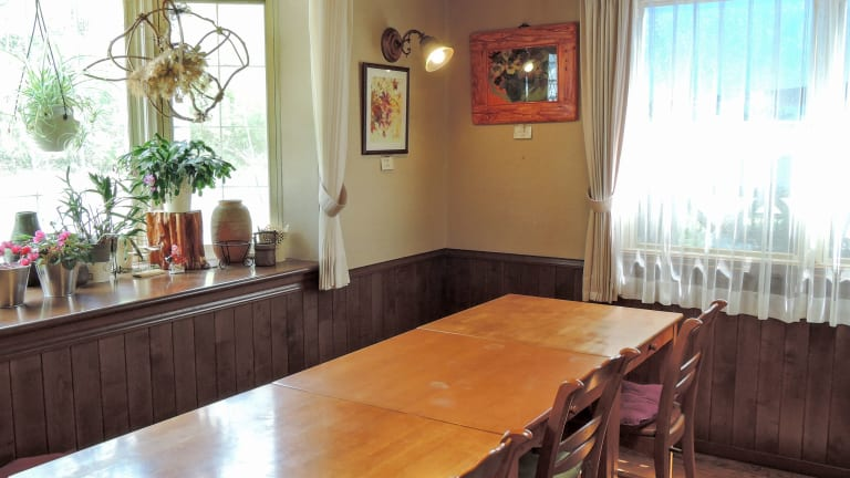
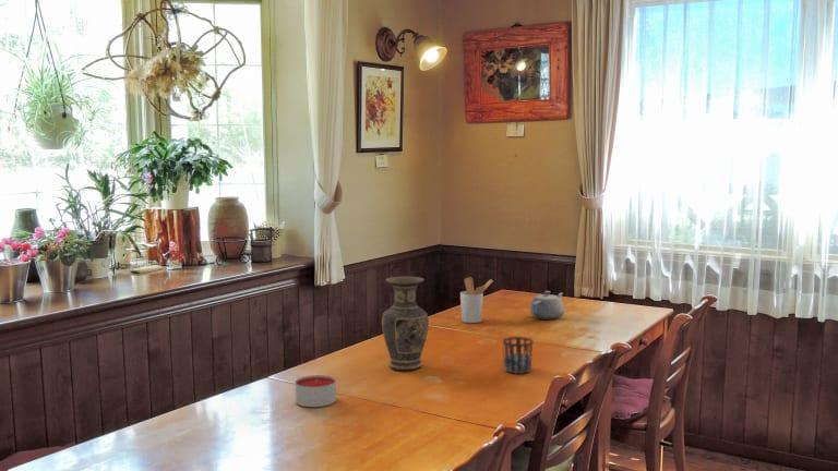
+ cup [502,336,535,375]
+ teapot [529,290,565,321]
+ utensil holder [459,276,494,324]
+ vase [381,276,430,372]
+ candle [295,374,337,408]
